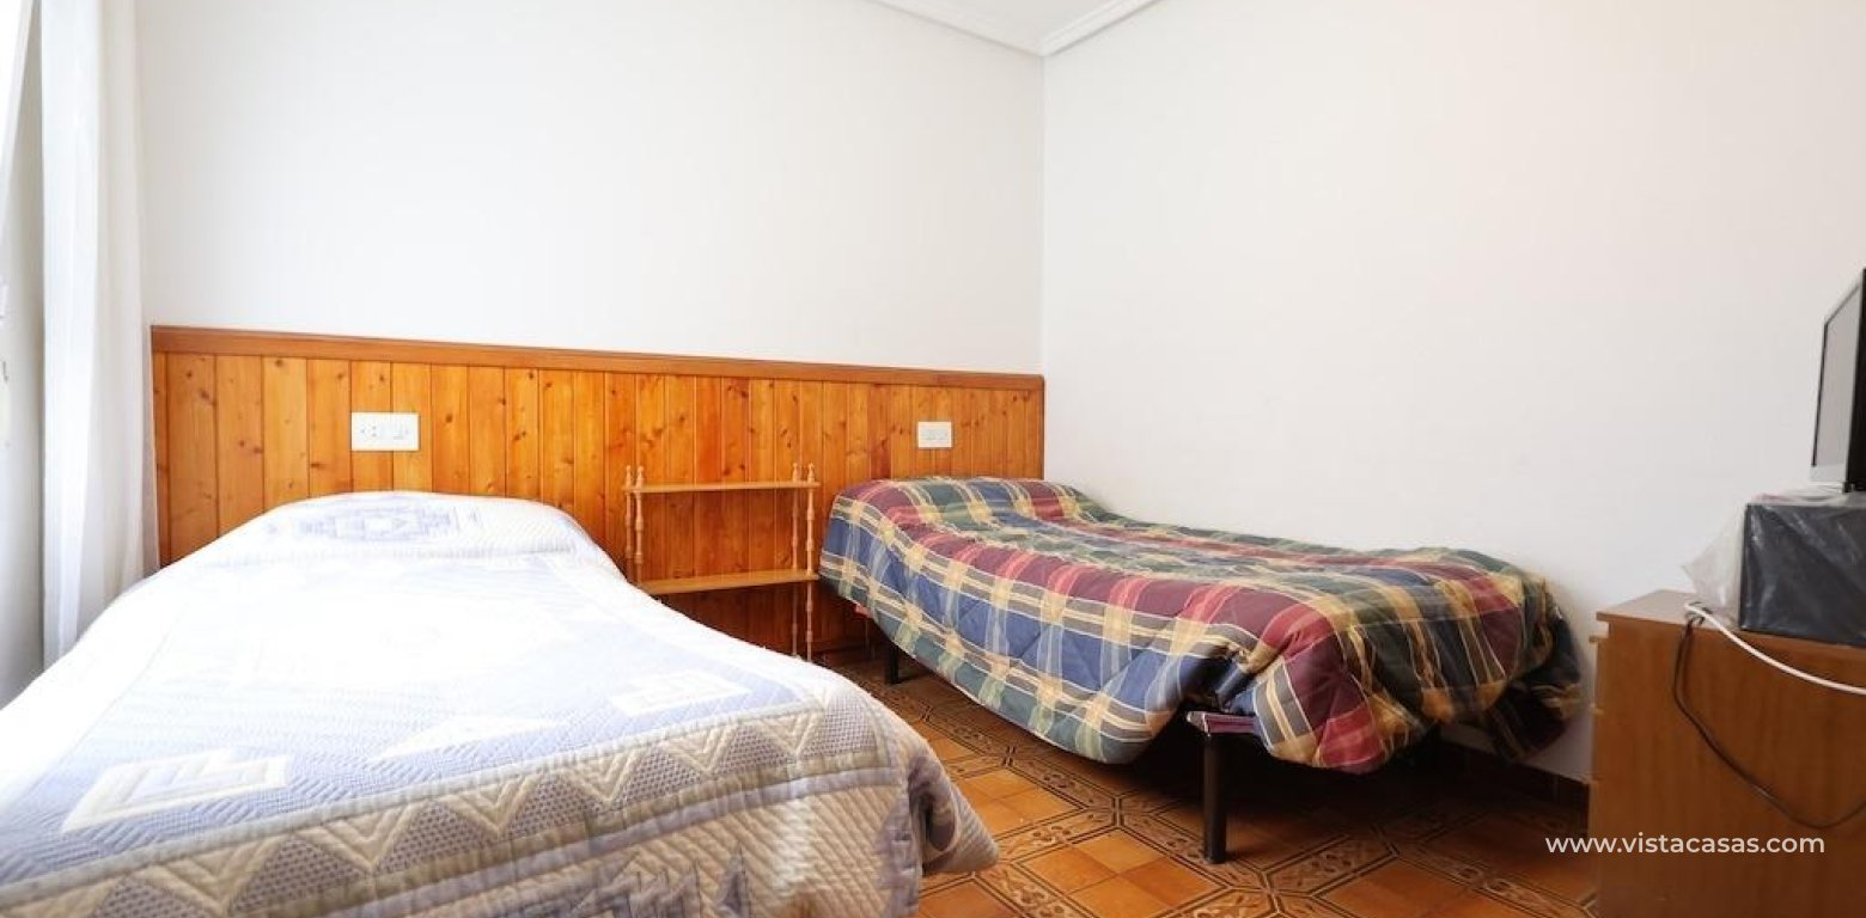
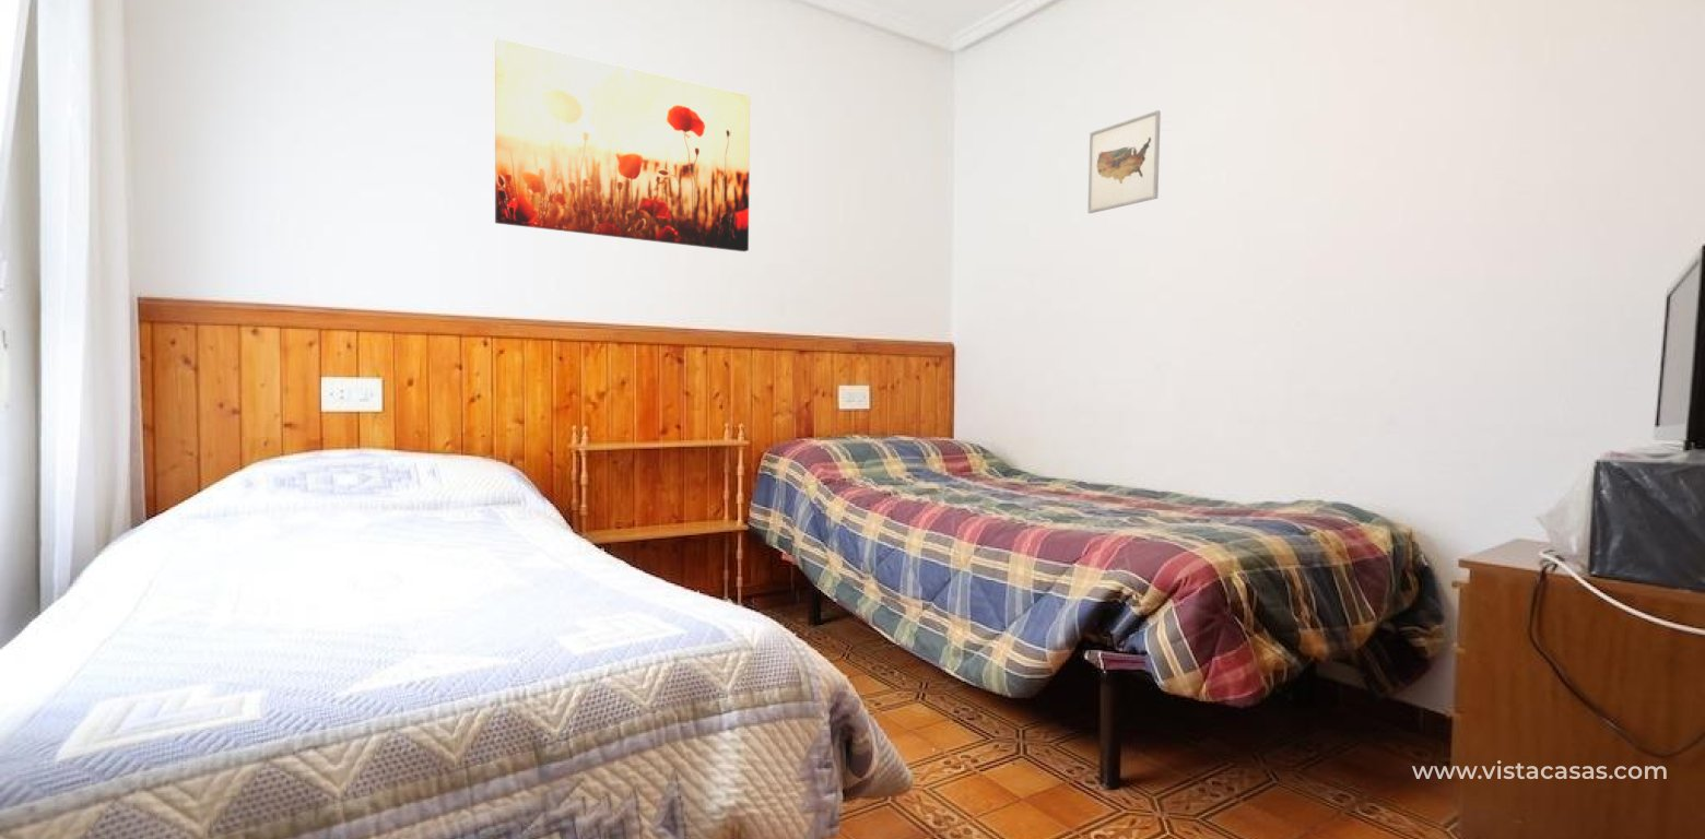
+ wall art [1086,109,1162,214]
+ wall art [494,37,751,252]
